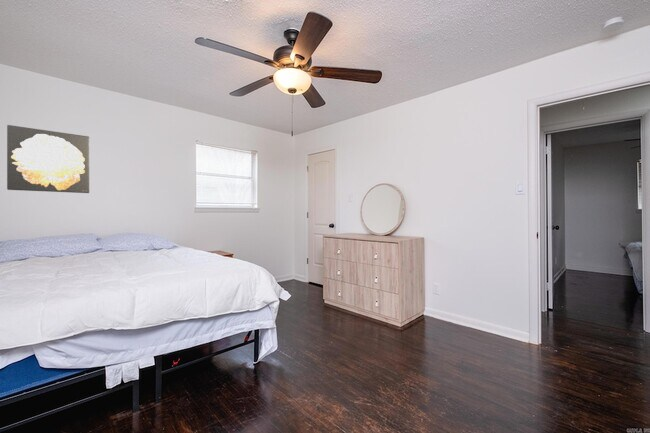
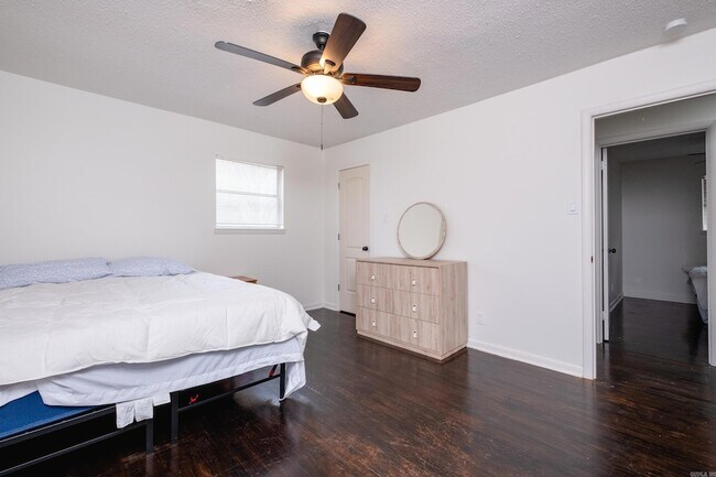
- wall art [6,124,90,194]
